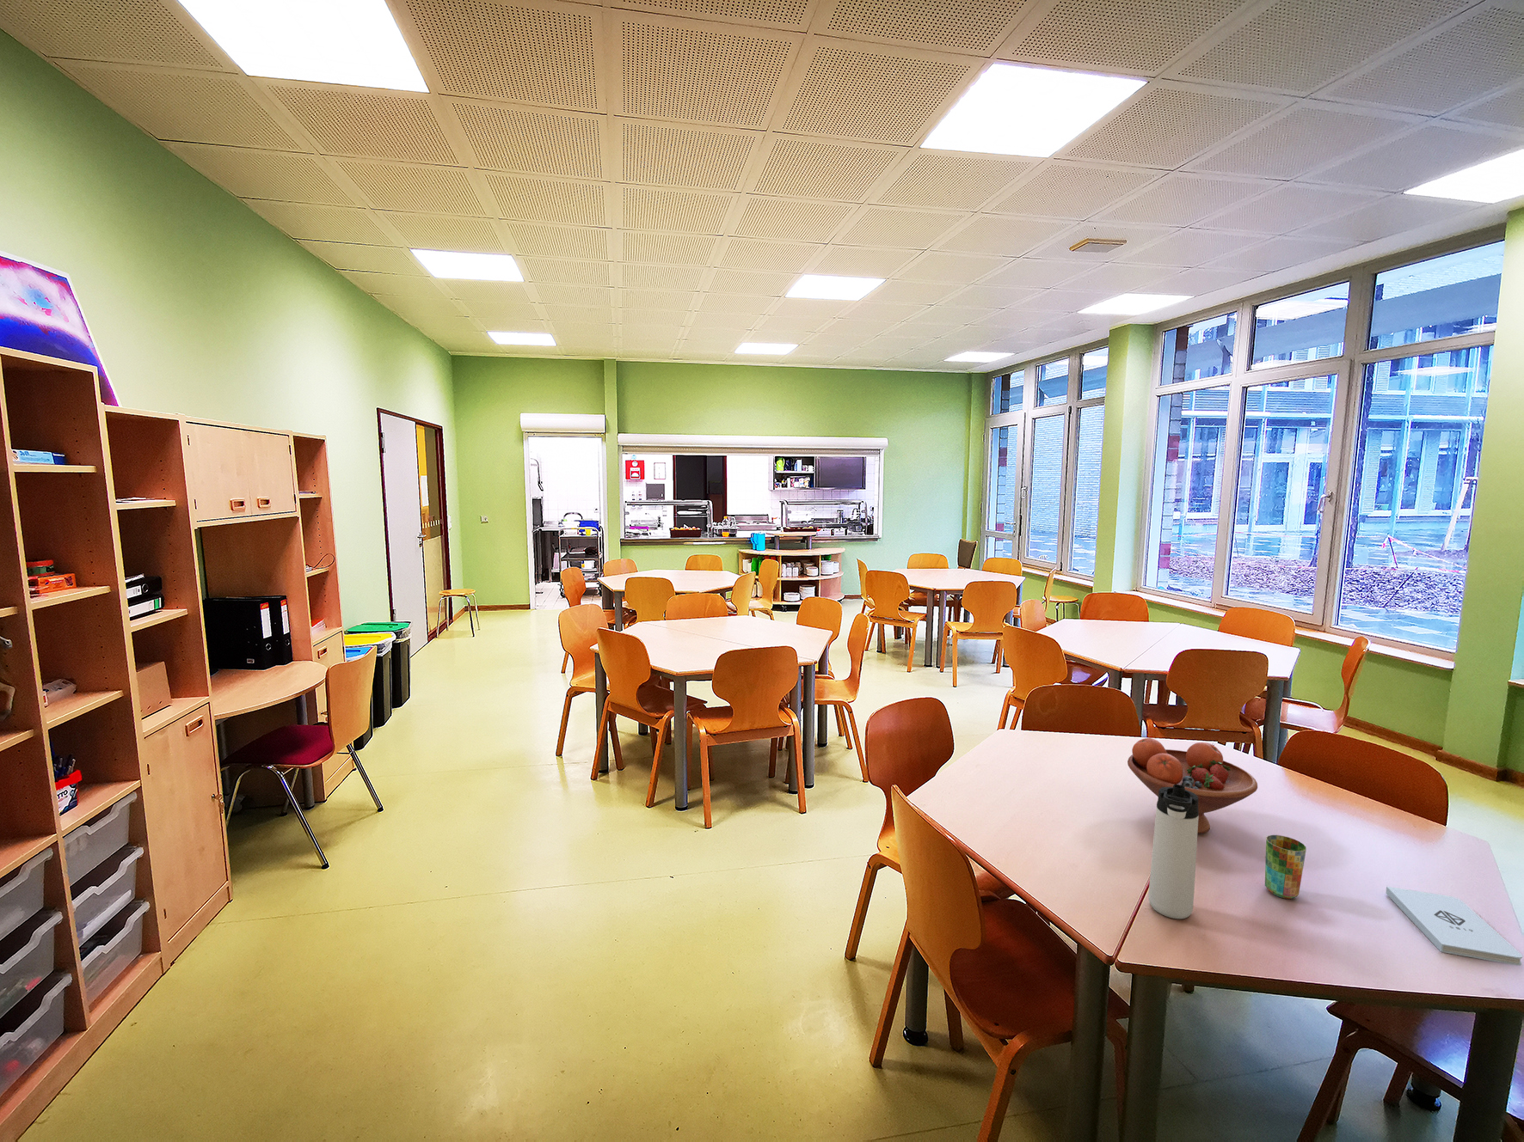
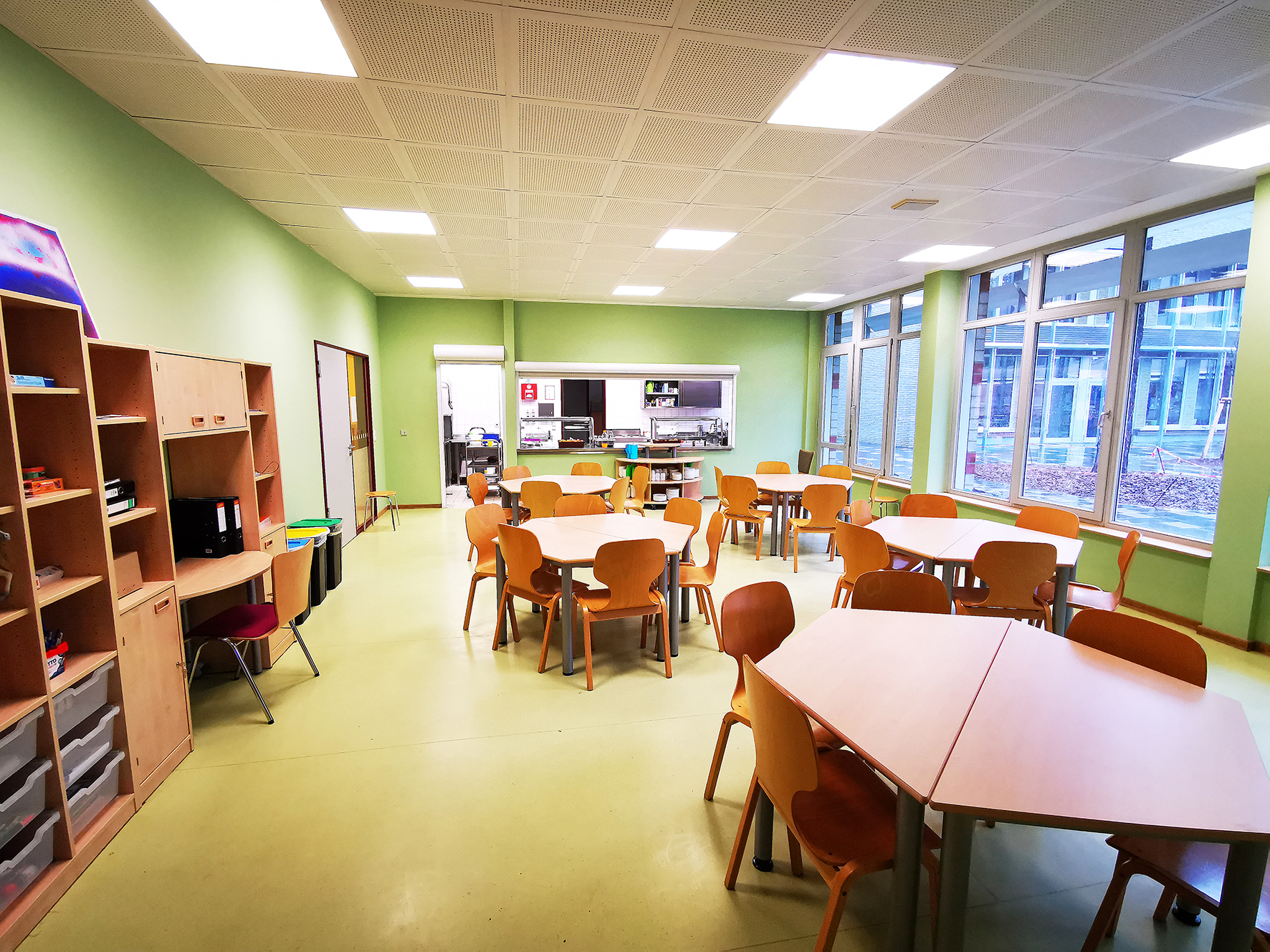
- cup [1265,835,1307,900]
- thermos bottle [1147,785,1199,919]
- notepad [1385,886,1523,966]
- fruit bowl [1127,738,1259,835]
